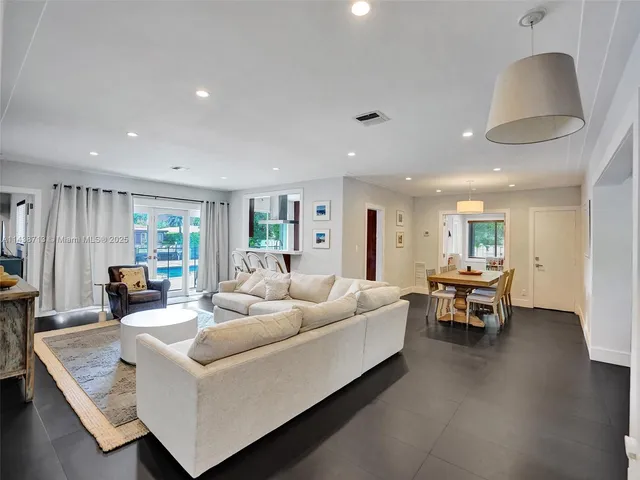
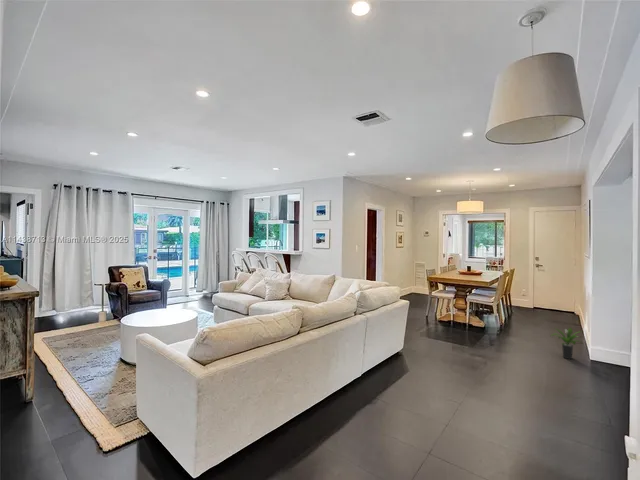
+ potted plant [550,327,584,360]
